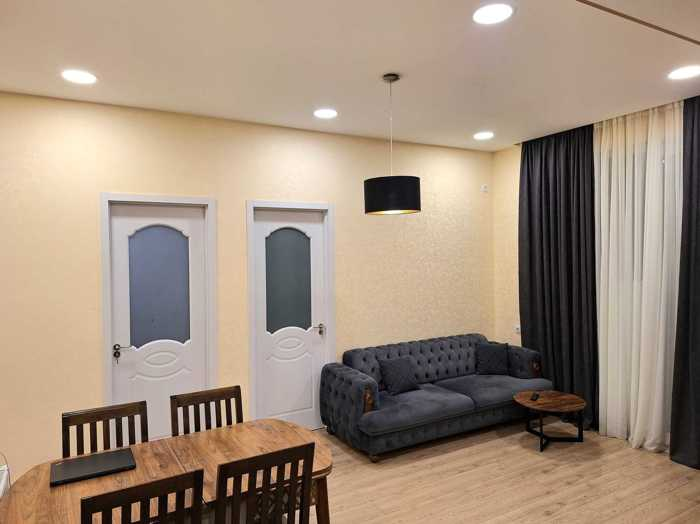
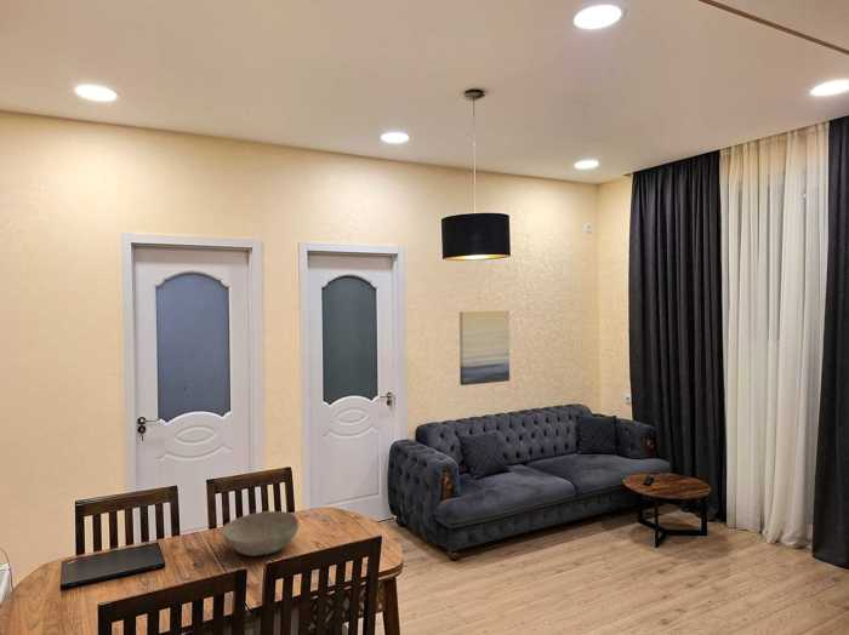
+ bowl [221,510,300,557]
+ wall art [458,310,511,387]
